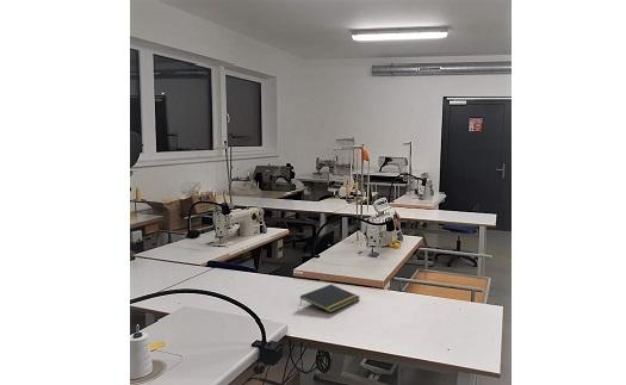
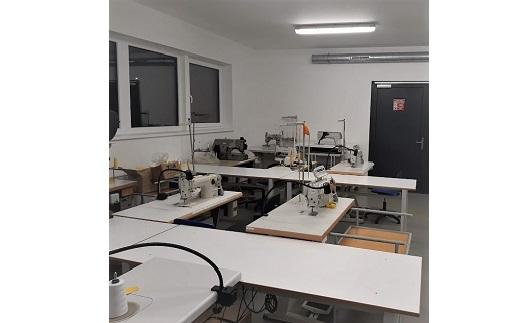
- notepad [299,284,360,313]
